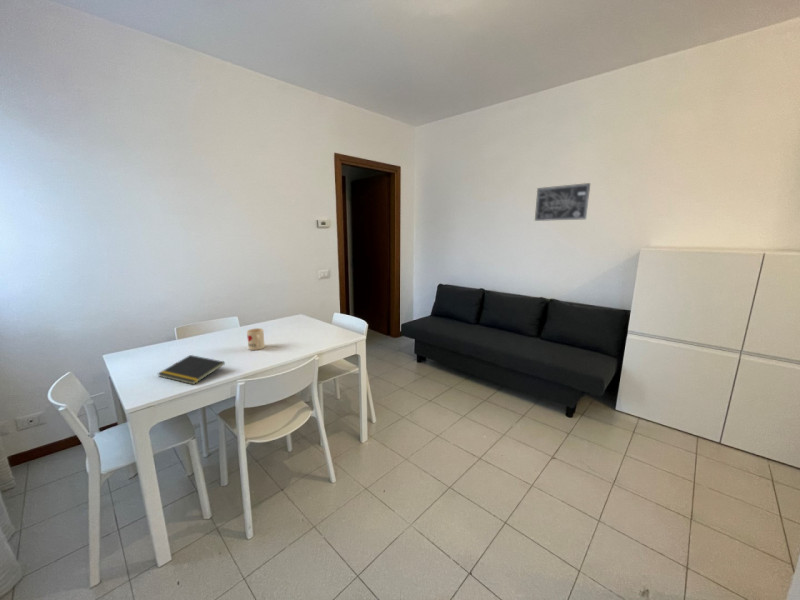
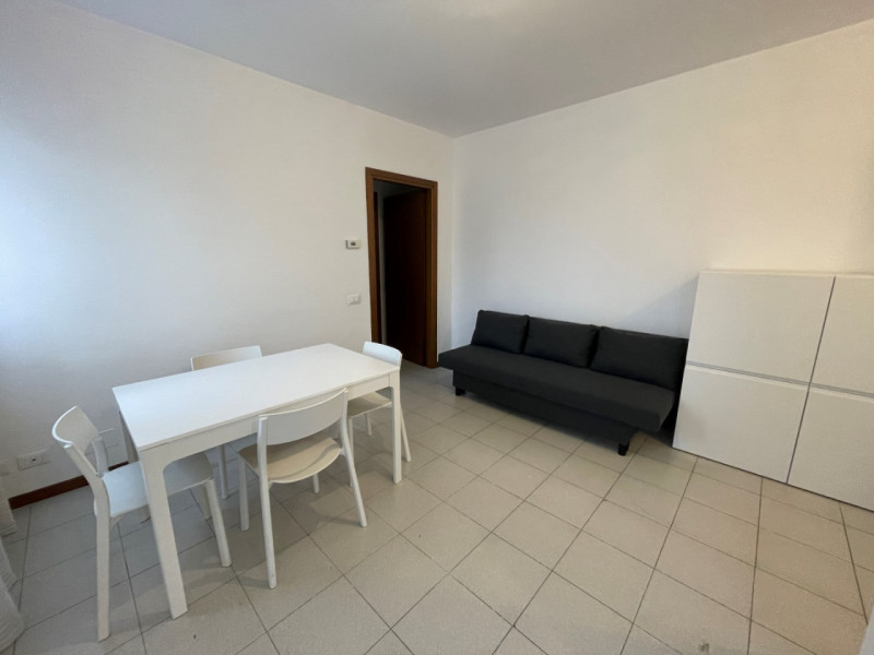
- mug [246,327,266,351]
- notepad [157,354,226,386]
- wall art [534,182,591,222]
